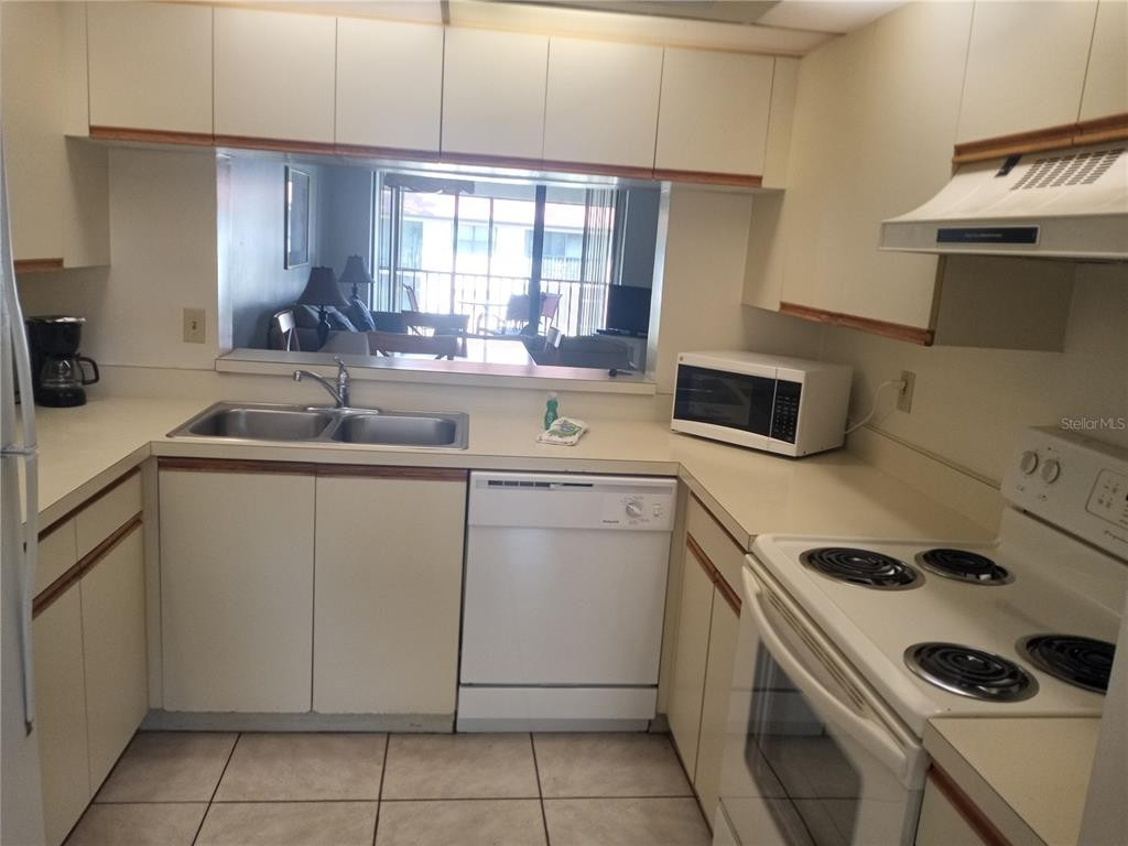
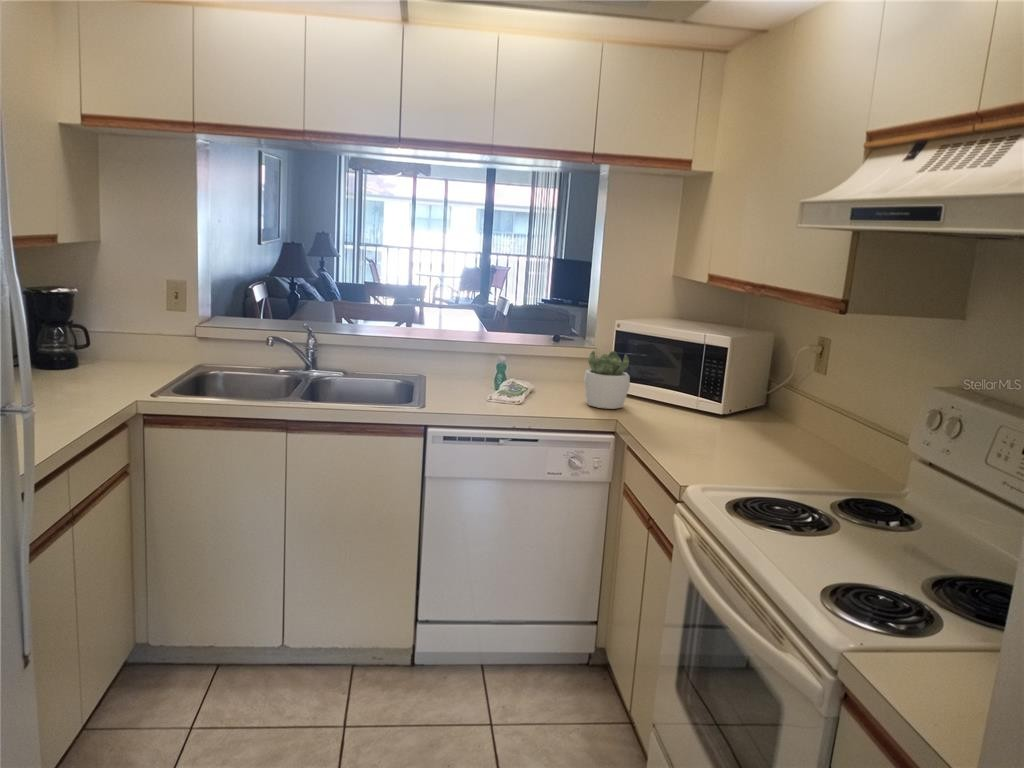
+ succulent plant [583,350,631,410]
